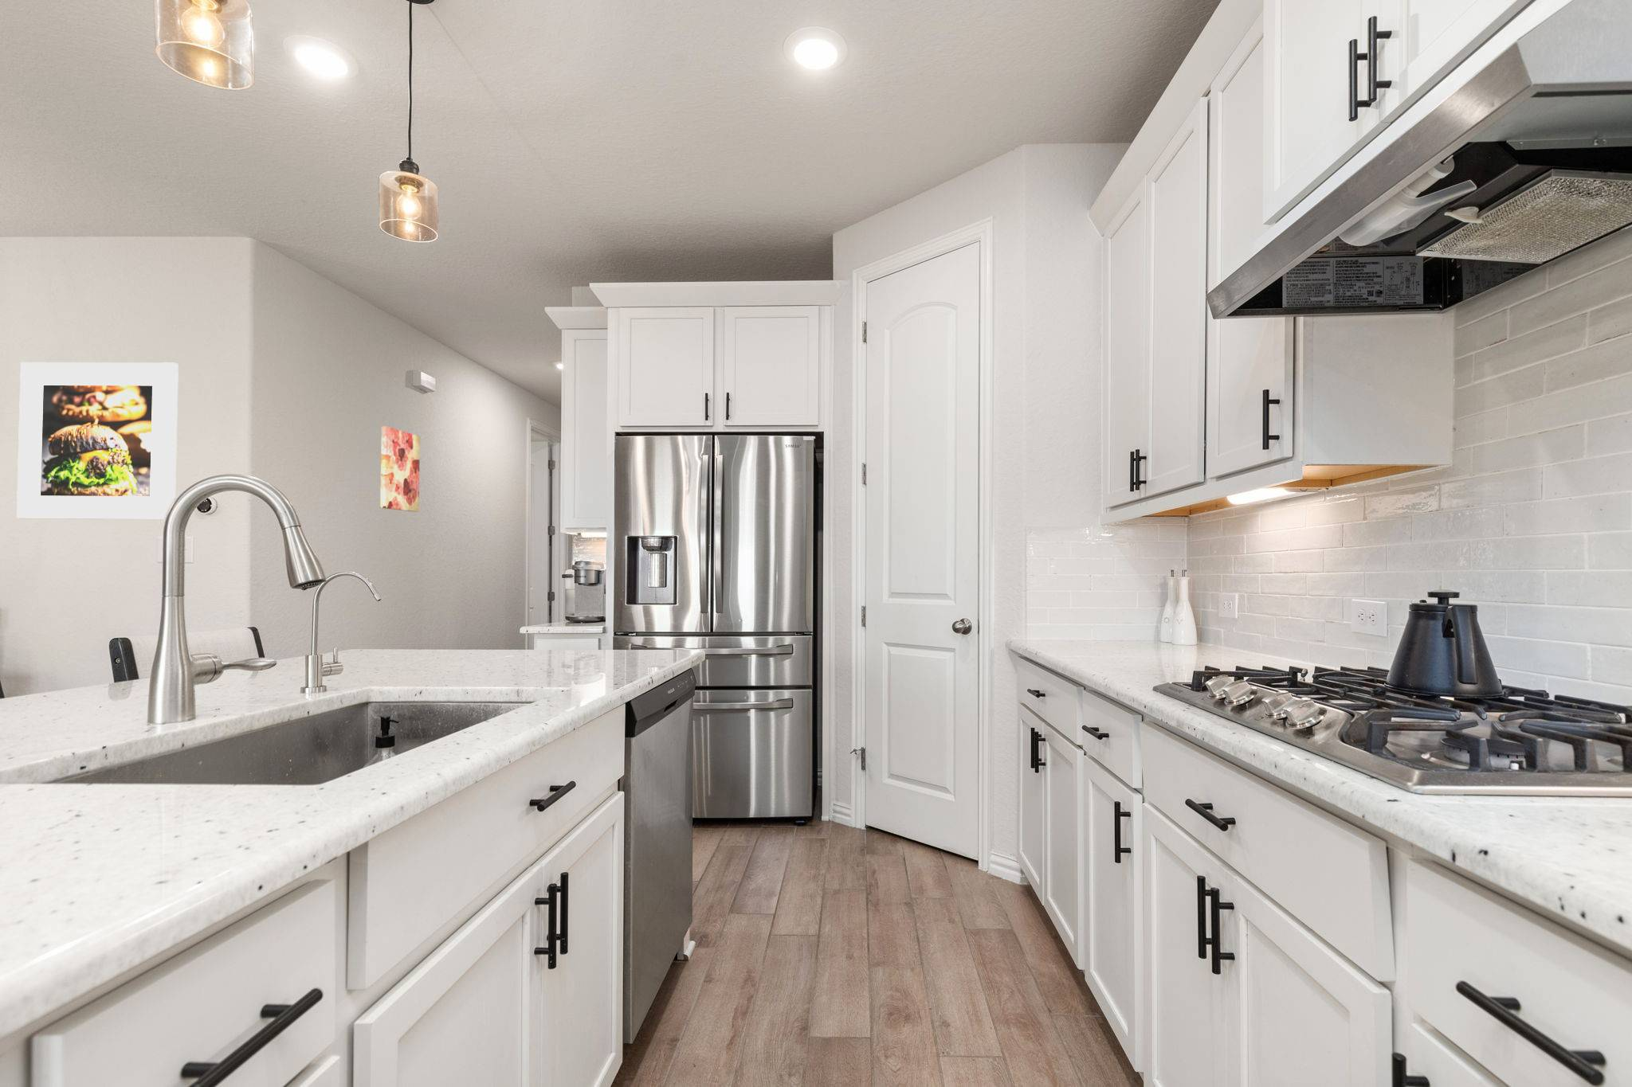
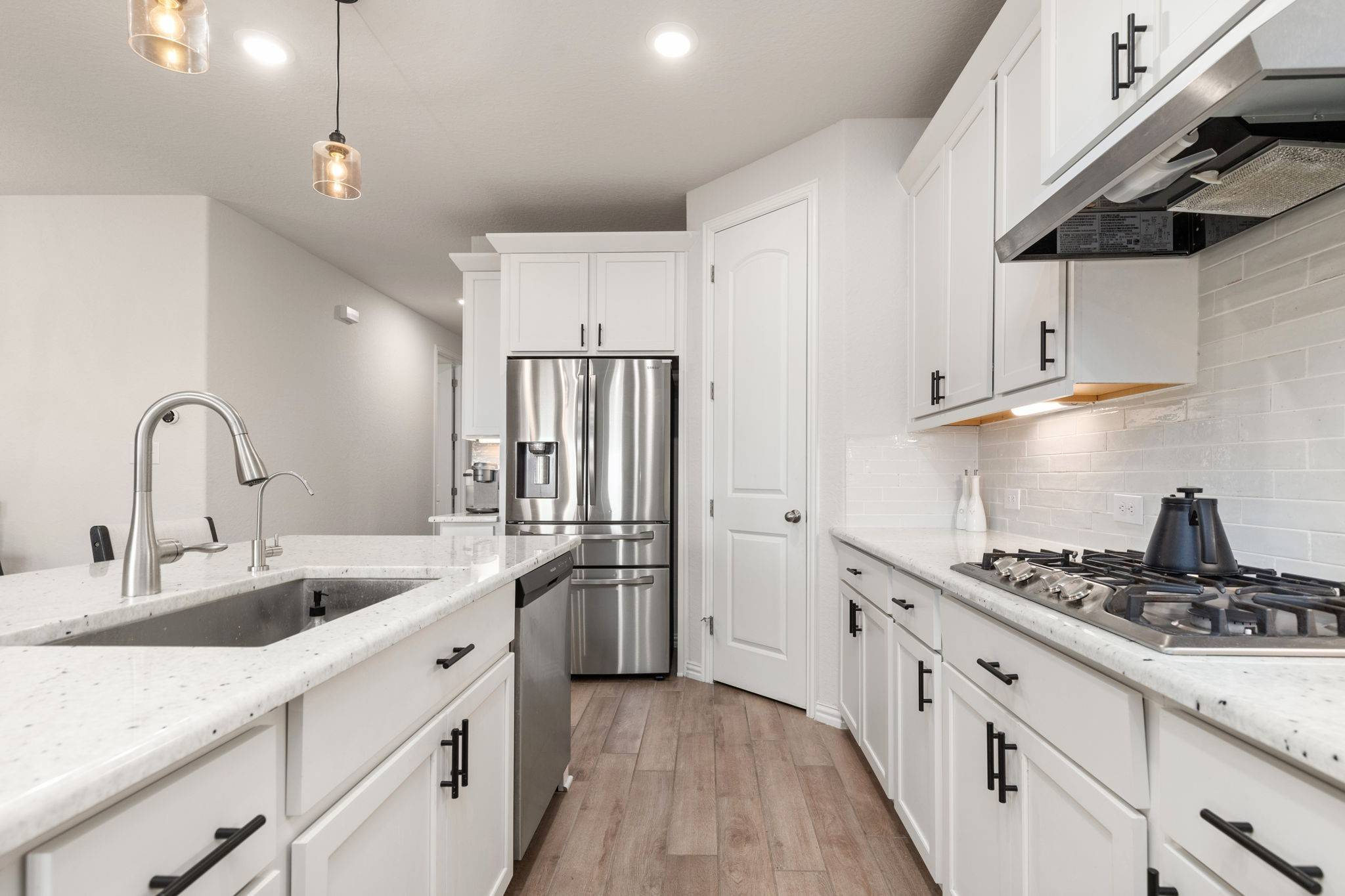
- wall art [380,426,421,513]
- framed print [16,362,180,520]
